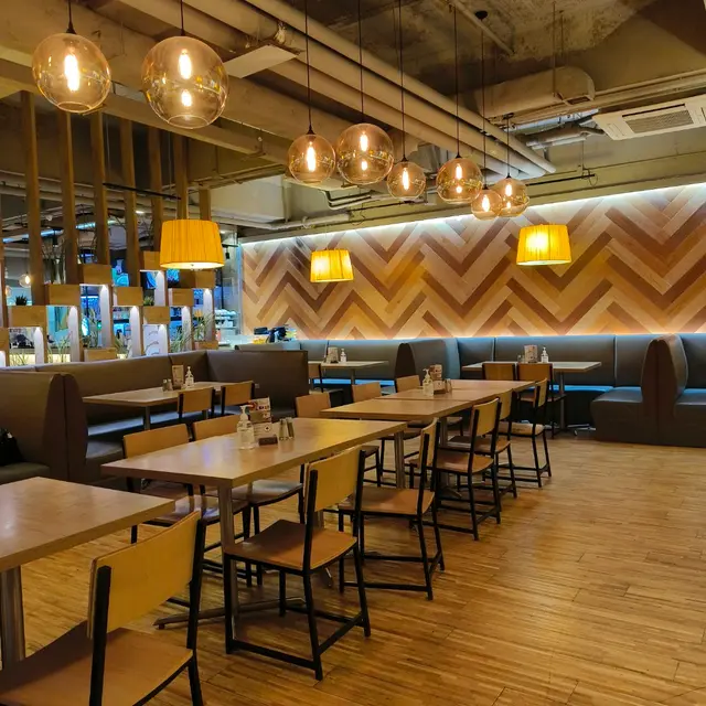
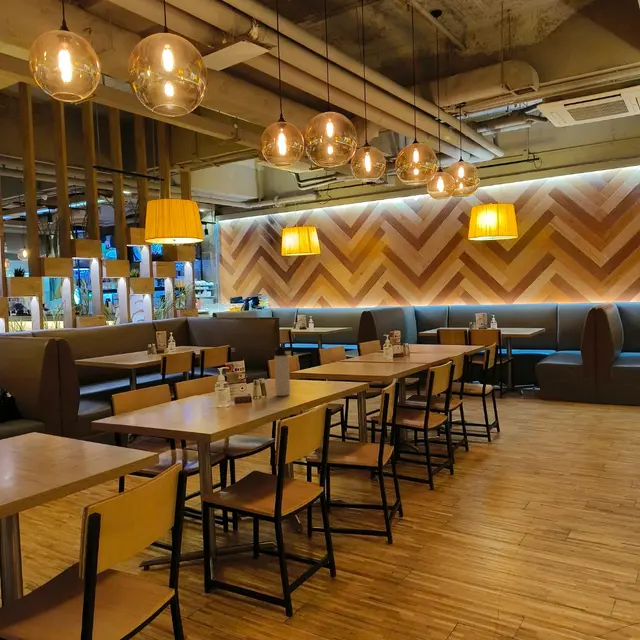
+ thermos bottle [274,345,293,397]
